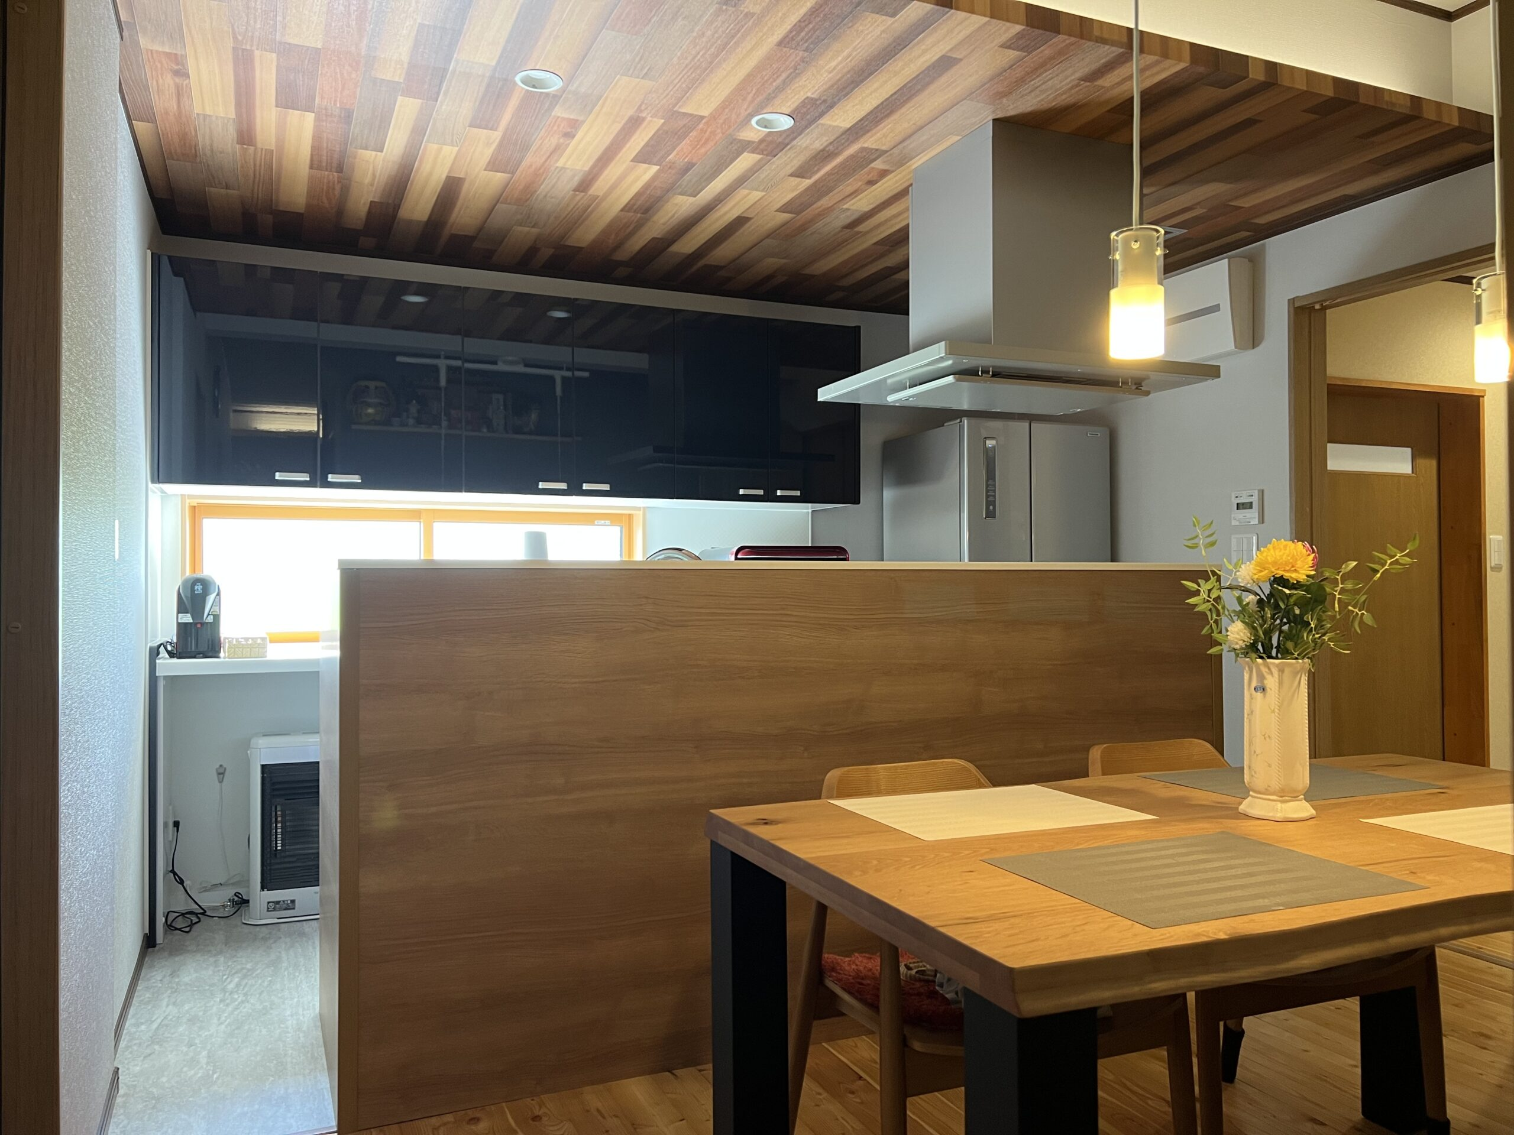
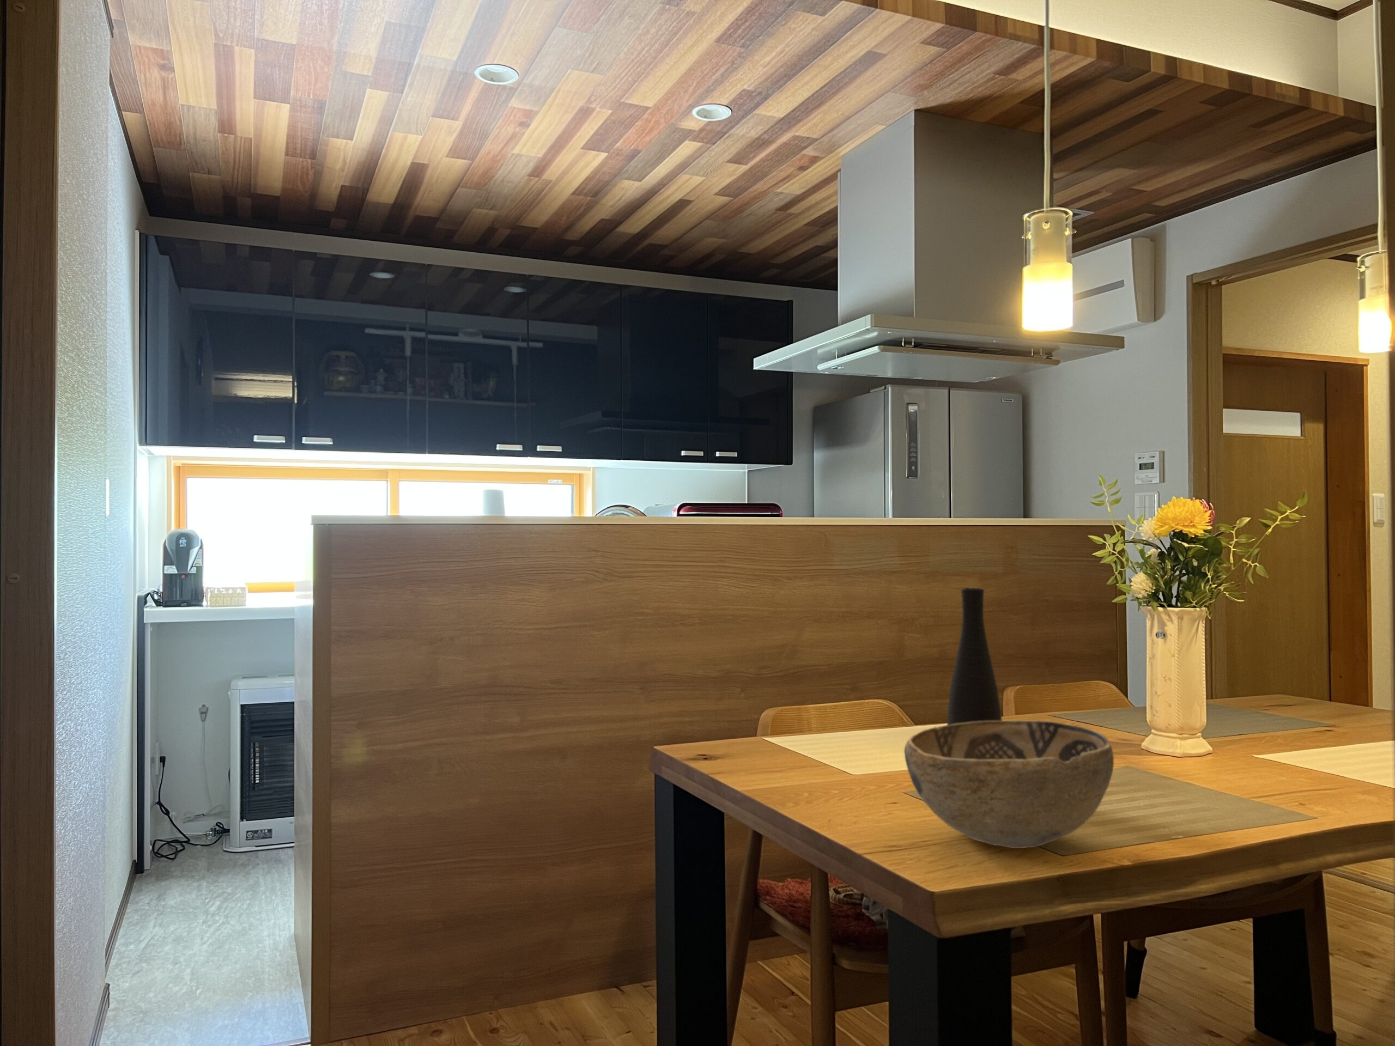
+ vase [947,588,1003,725]
+ decorative bowl [904,720,1115,849]
